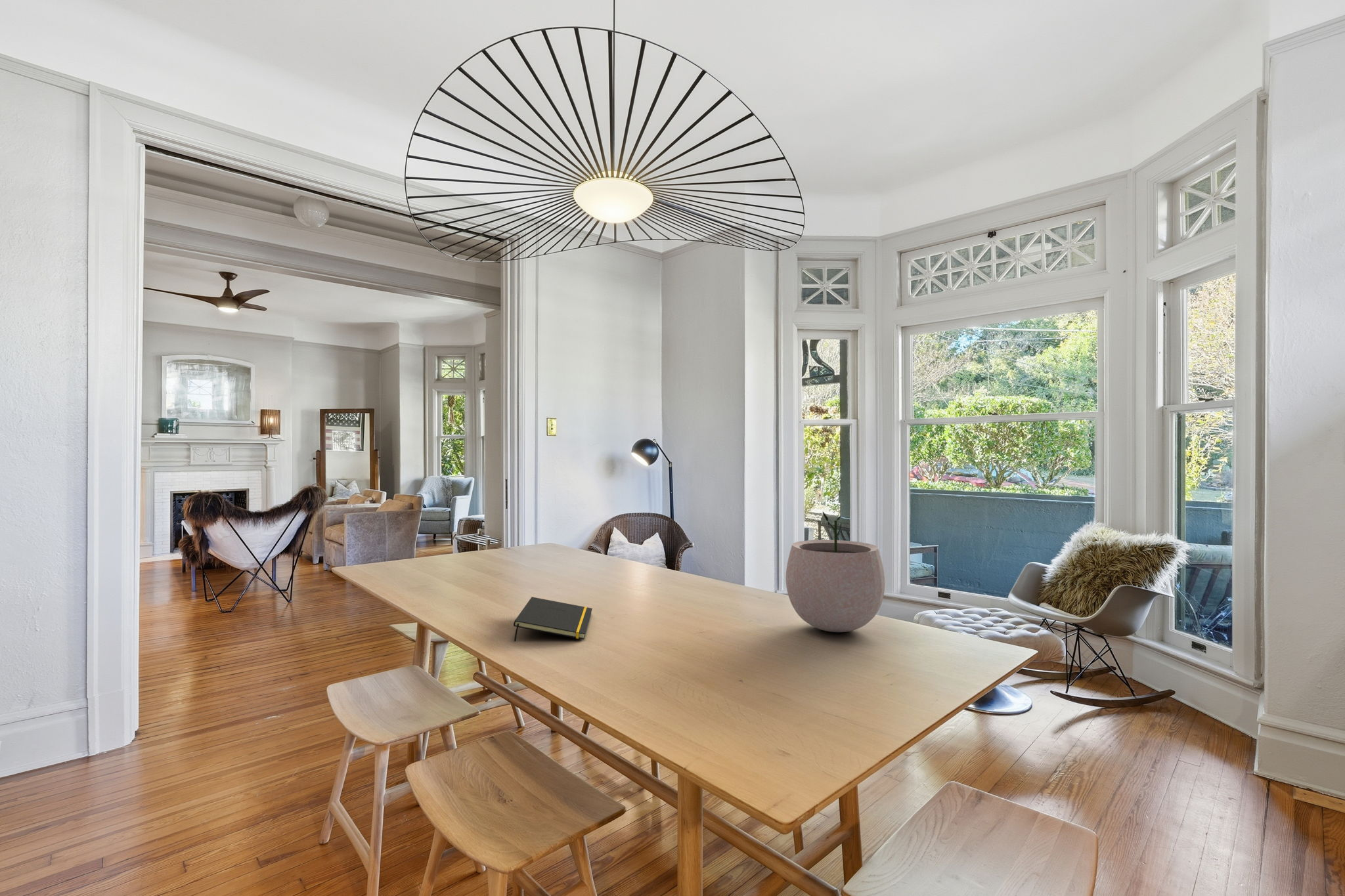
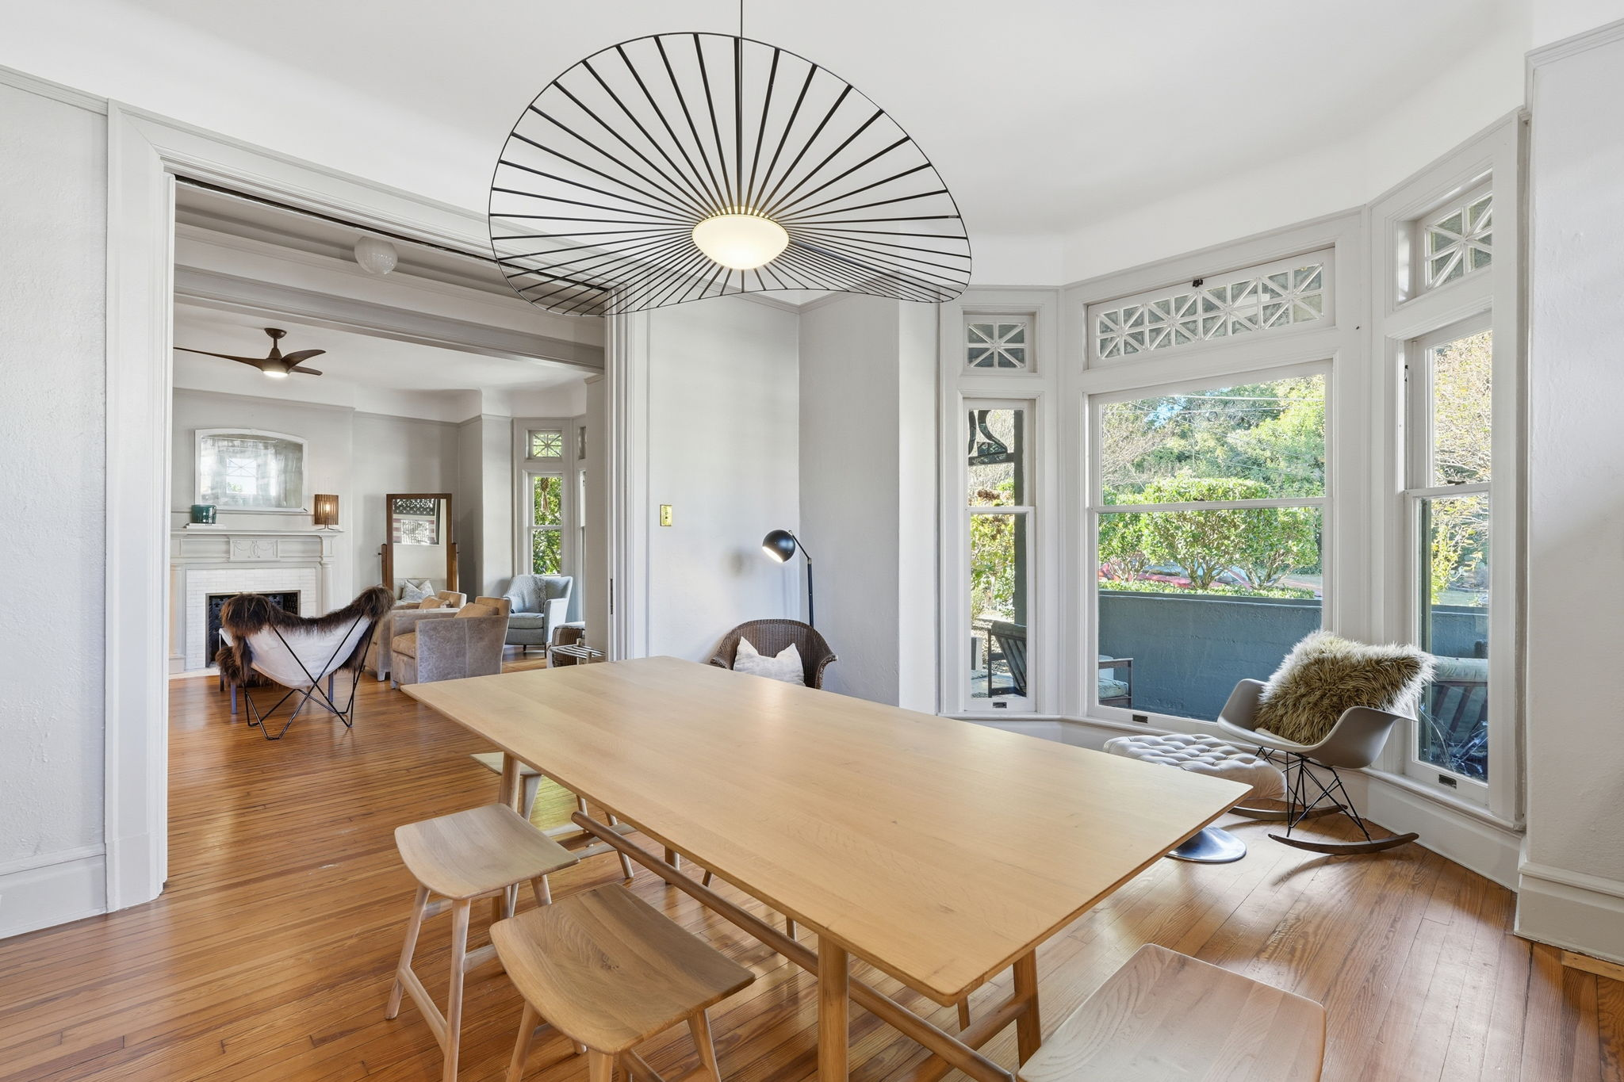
- plant pot [785,509,885,633]
- notepad [513,597,593,642]
